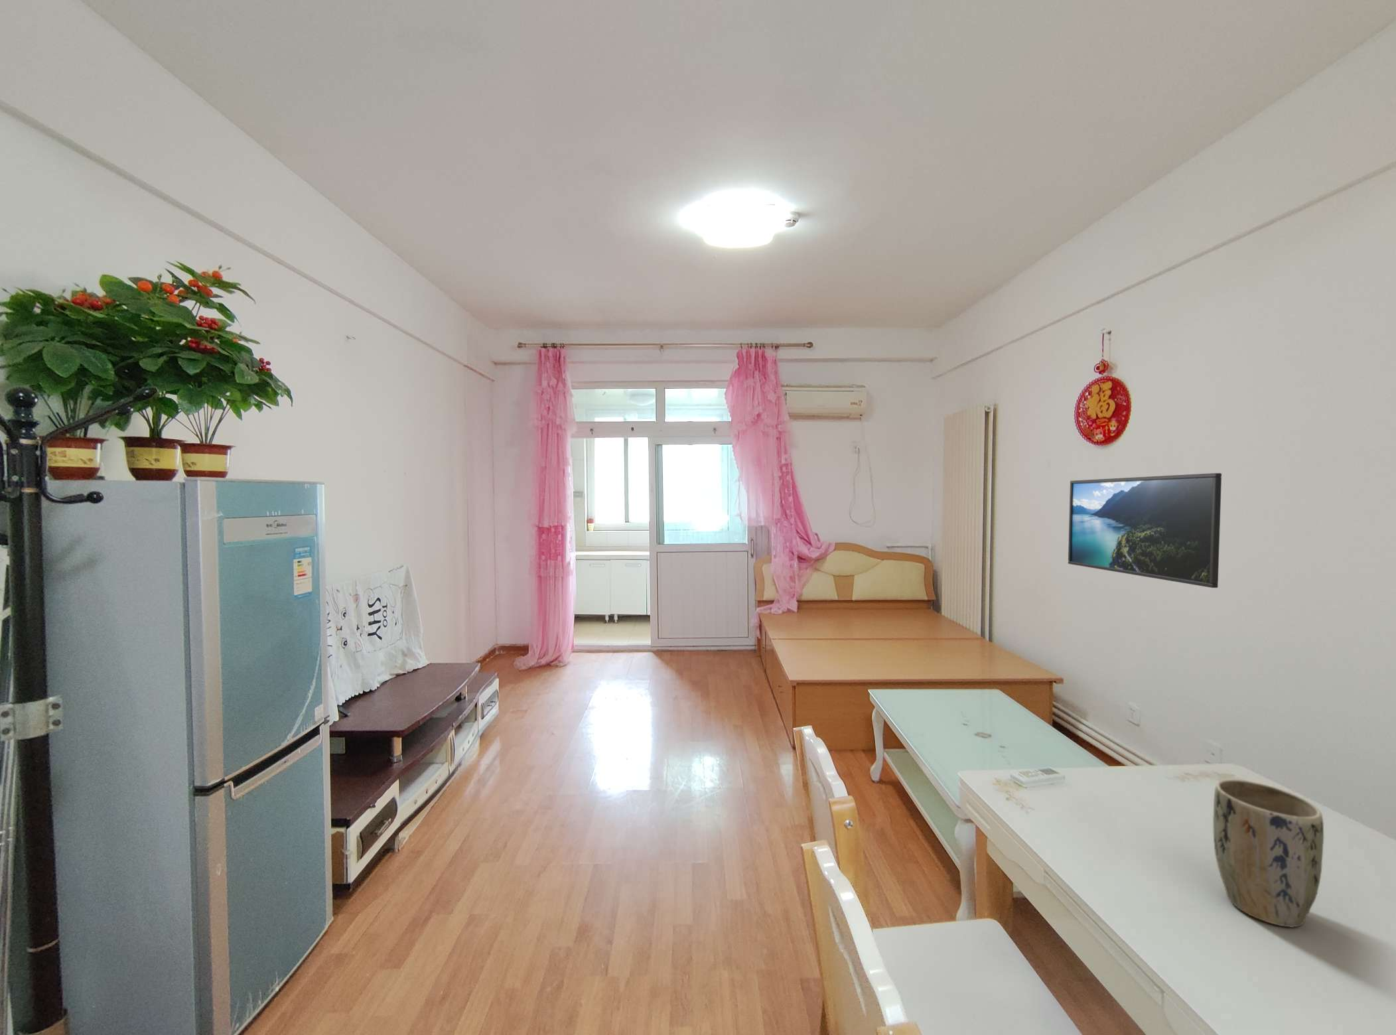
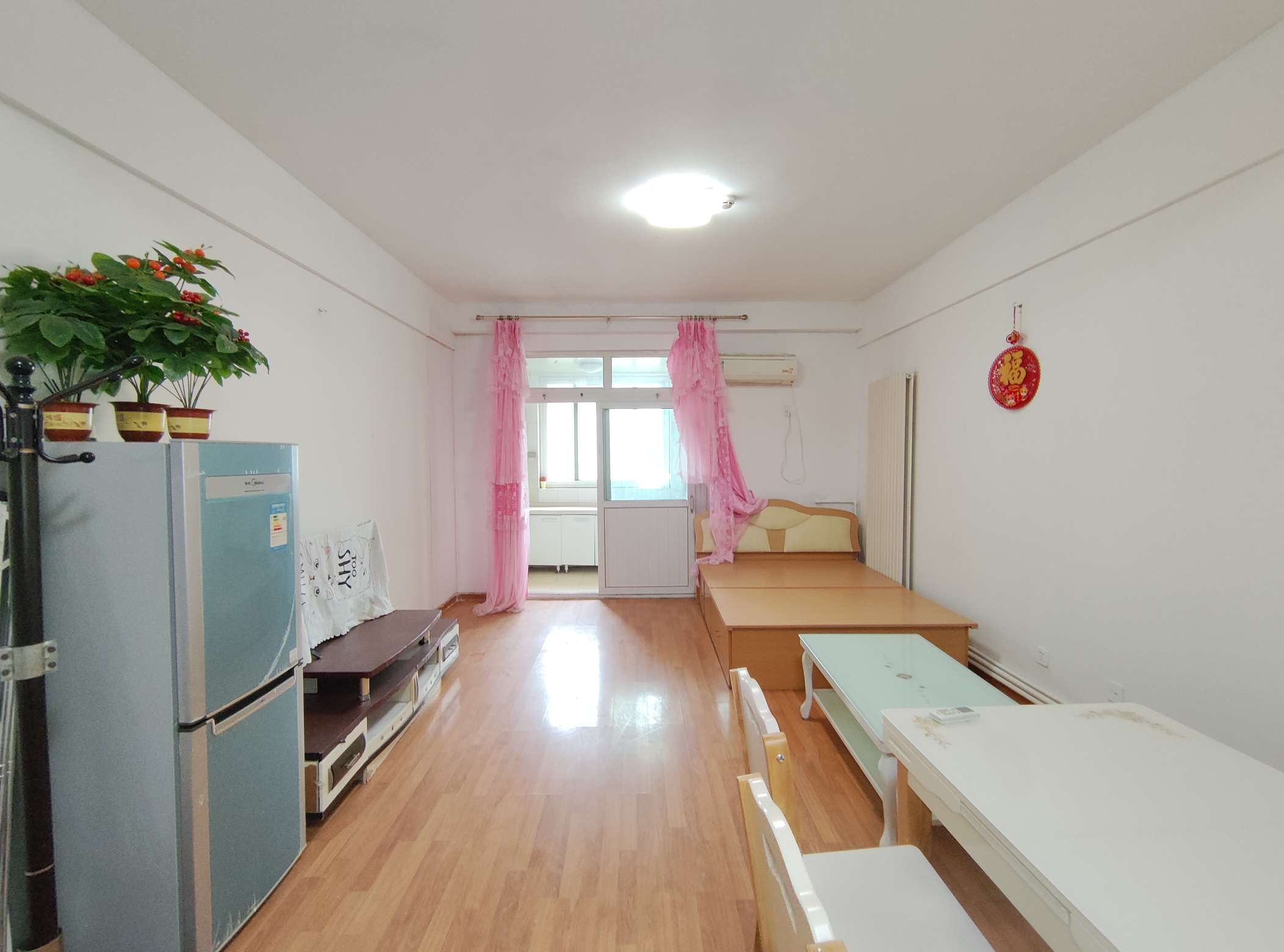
- plant pot [1212,778,1324,928]
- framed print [1068,473,1222,588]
